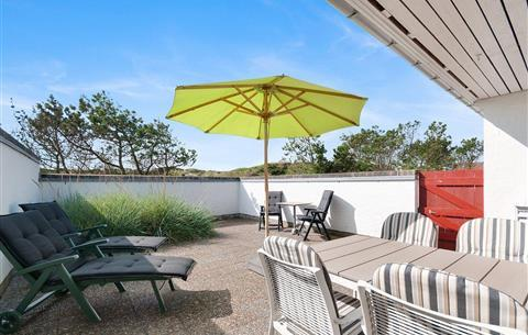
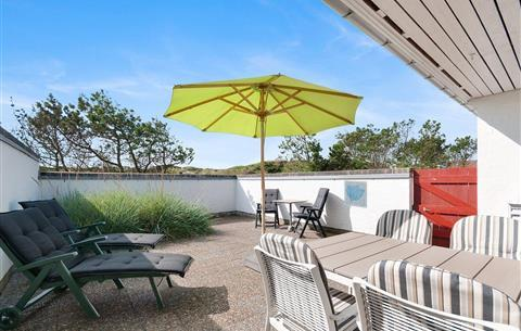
+ wall art [343,179,368,209]
